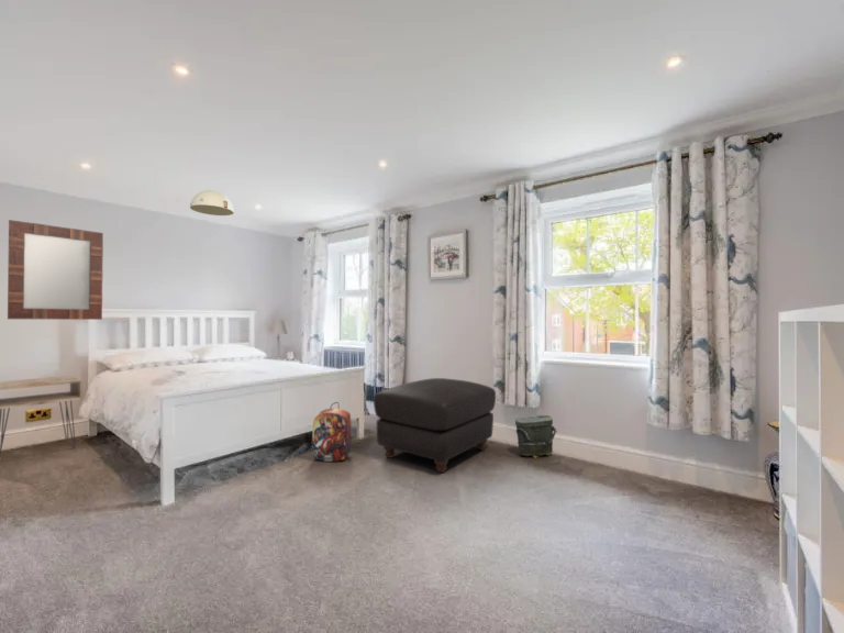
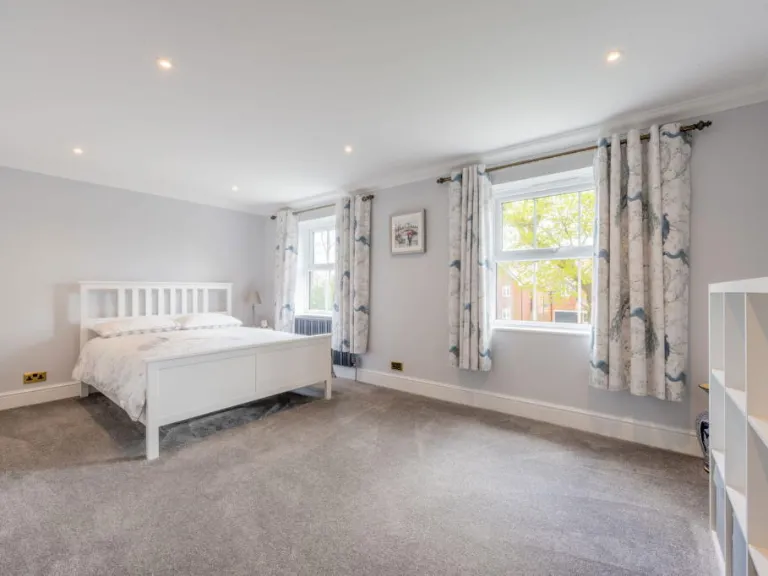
- backpack [311,401,353,463]
- bag [514,414,558,458]
- ottoman [373,377,497,474]
- nightstand [0,375,84,456]
- ceiling light [189,189,235,216]
- home mirror [7,219,104,321]
